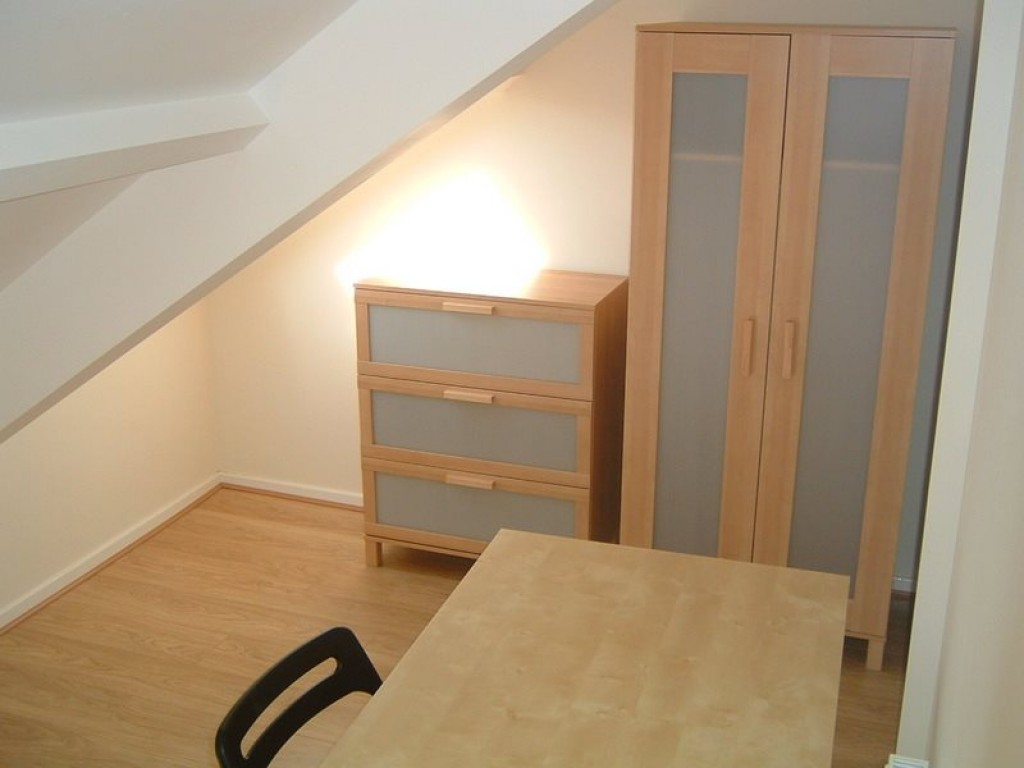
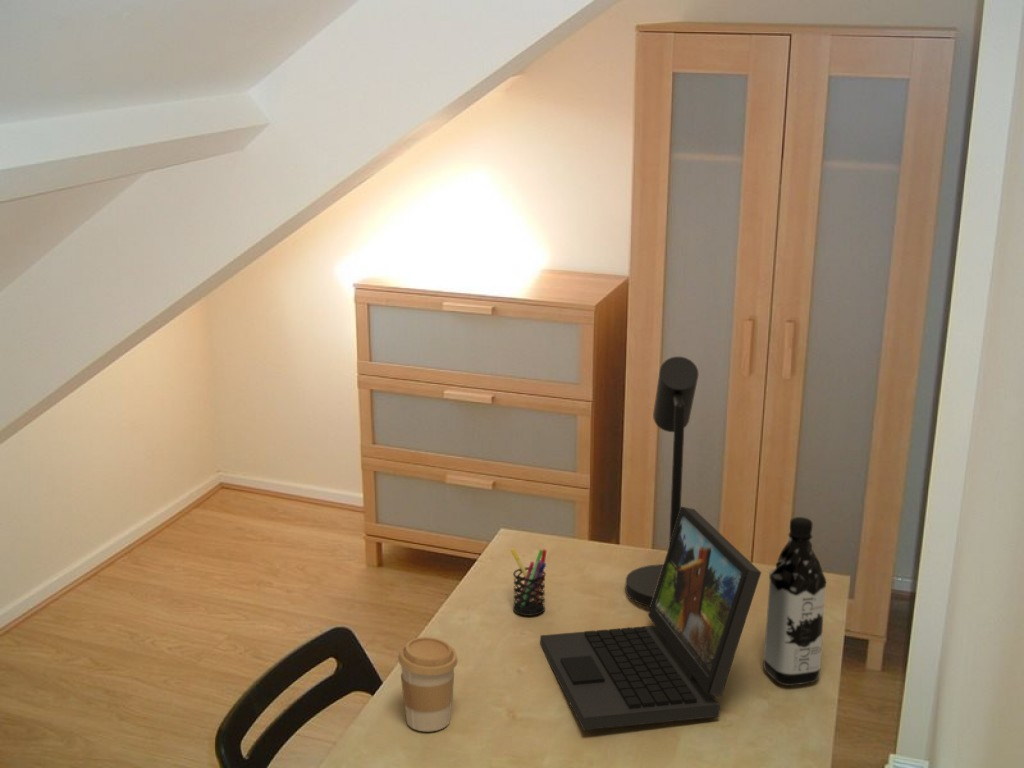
+ pen holder [510,547,548,617]
+ desk lamp [624,356,699,608]
+ coffee cup [397,636,459,732]
+ water bottle [762,516,827,687]
+ laptop [539,506,762,731]
